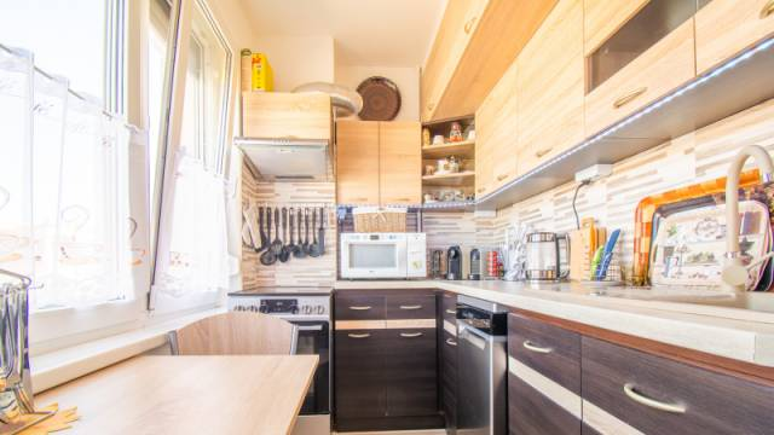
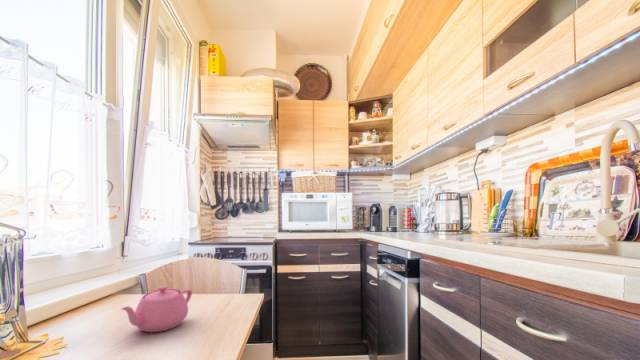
+ teapot [120,285,193,333]
